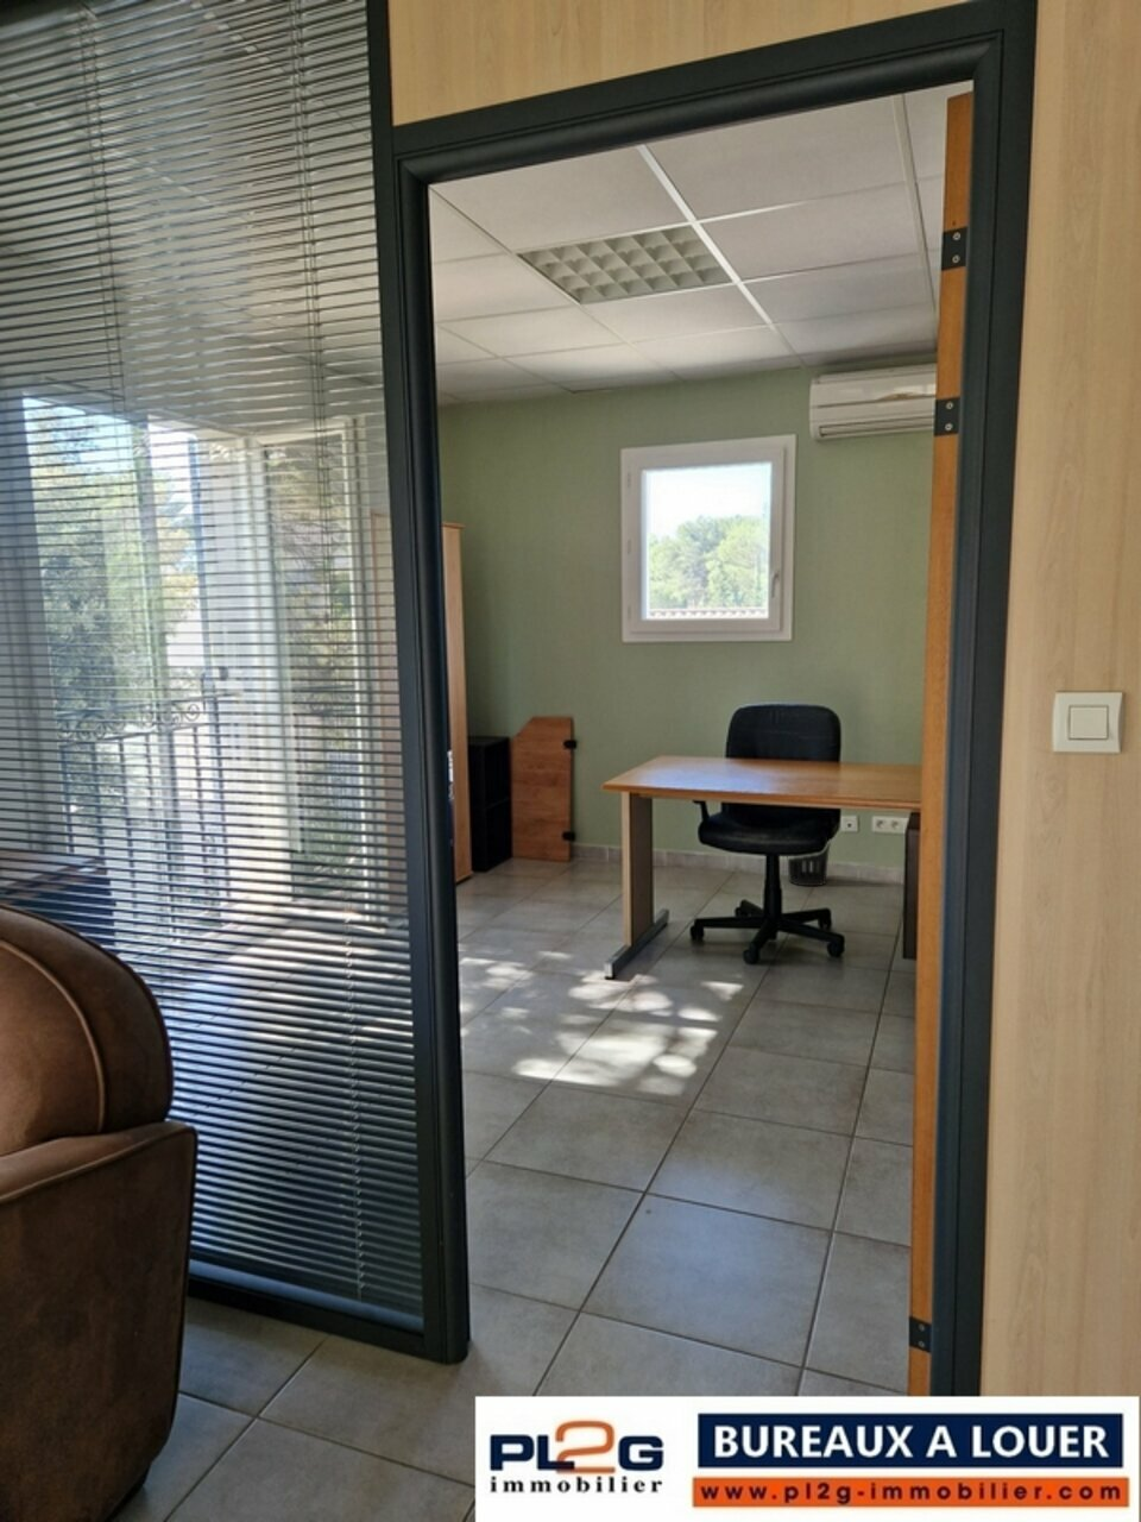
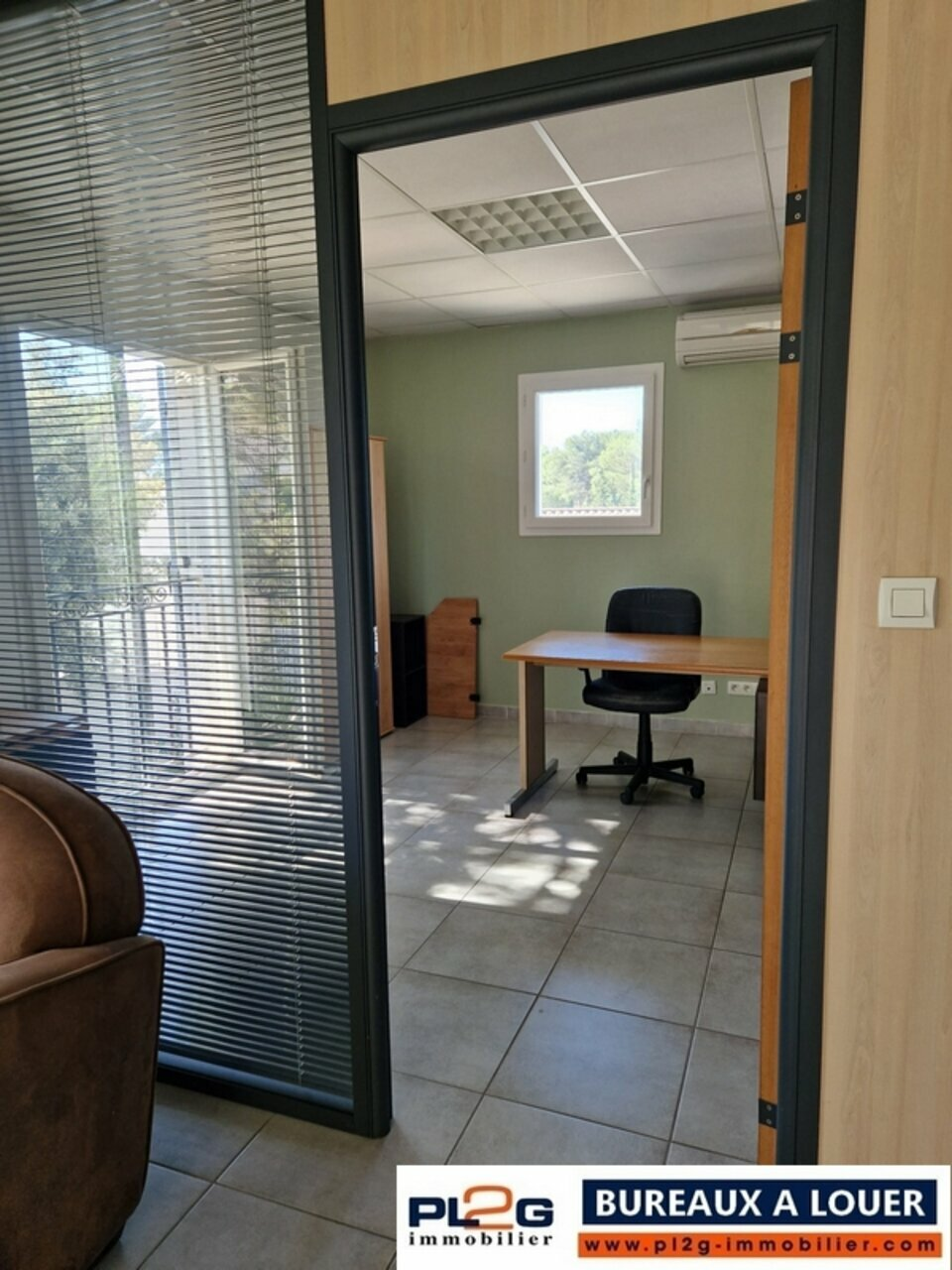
- wastebasket [786,840,832,887]
